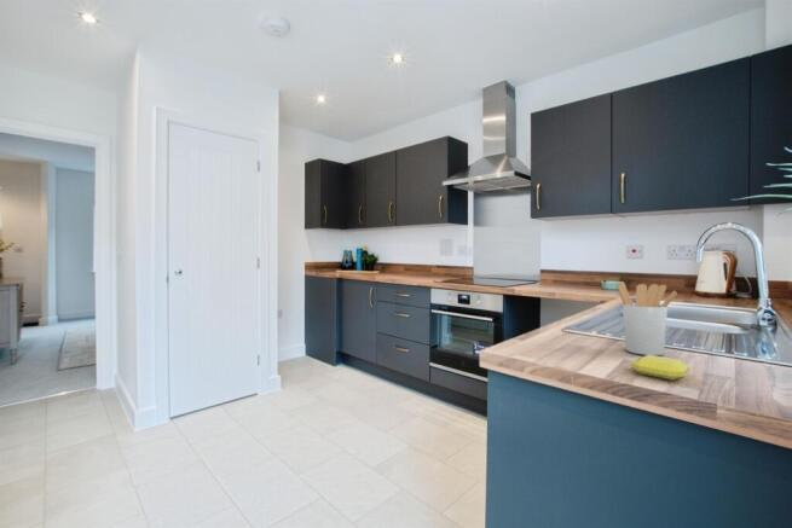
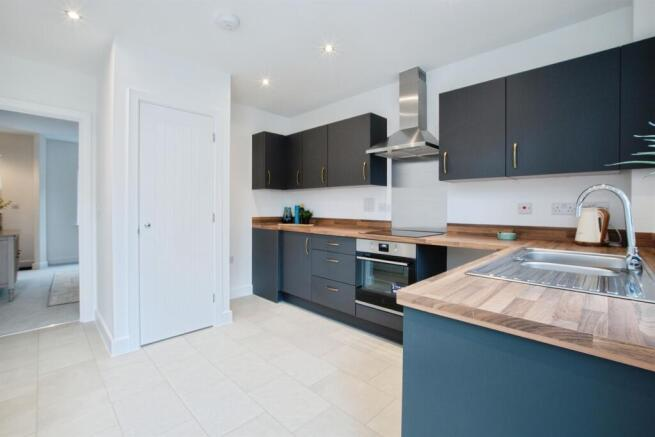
- soap bar [630,355,690,381]
- utensil holder [617,280,678,356]
